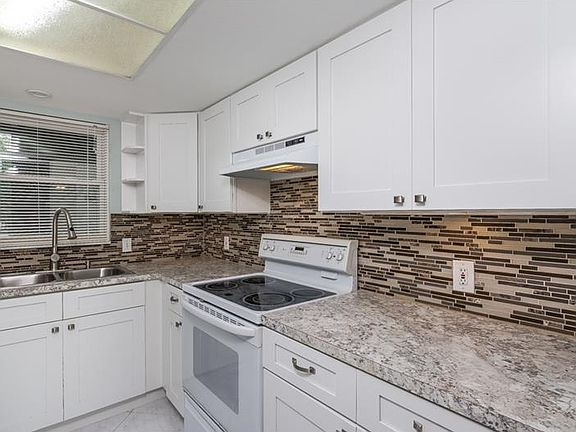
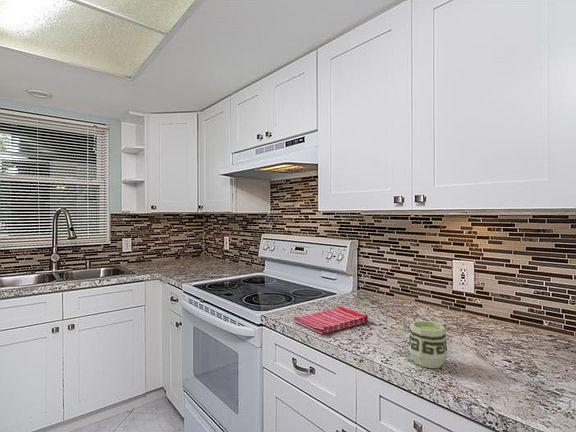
+ cup [407,320,449,369]
+ dish towel [293,306,369,335]
